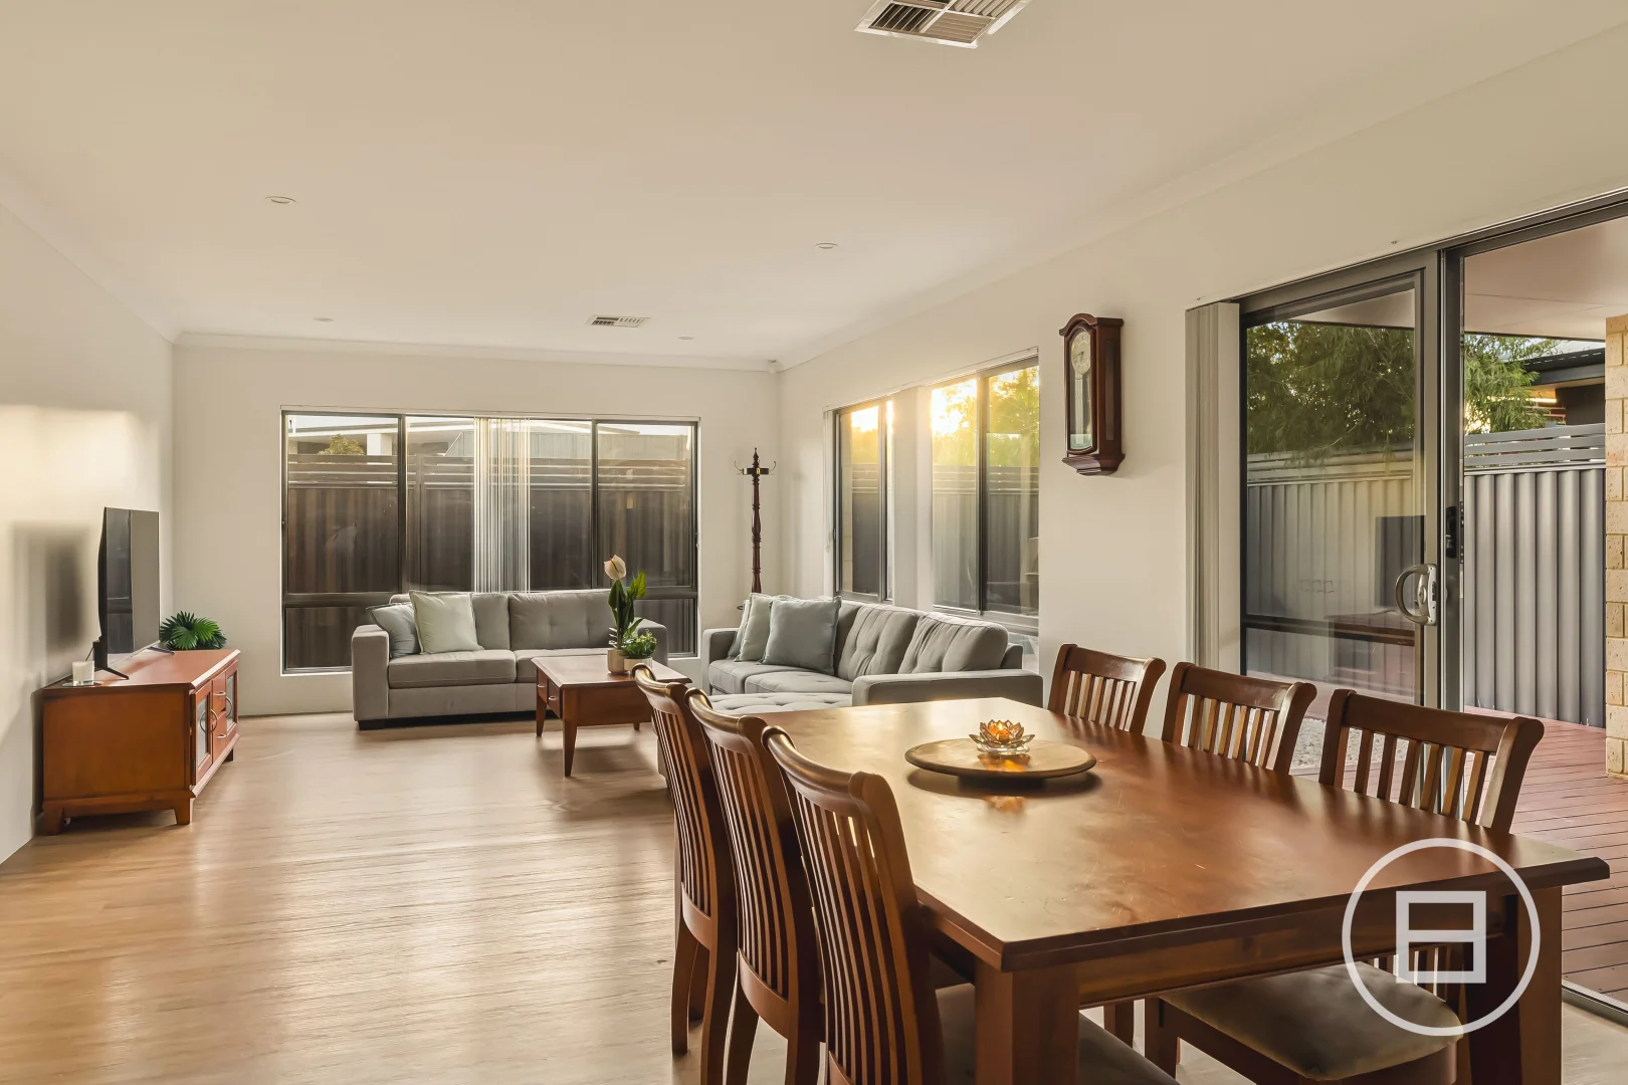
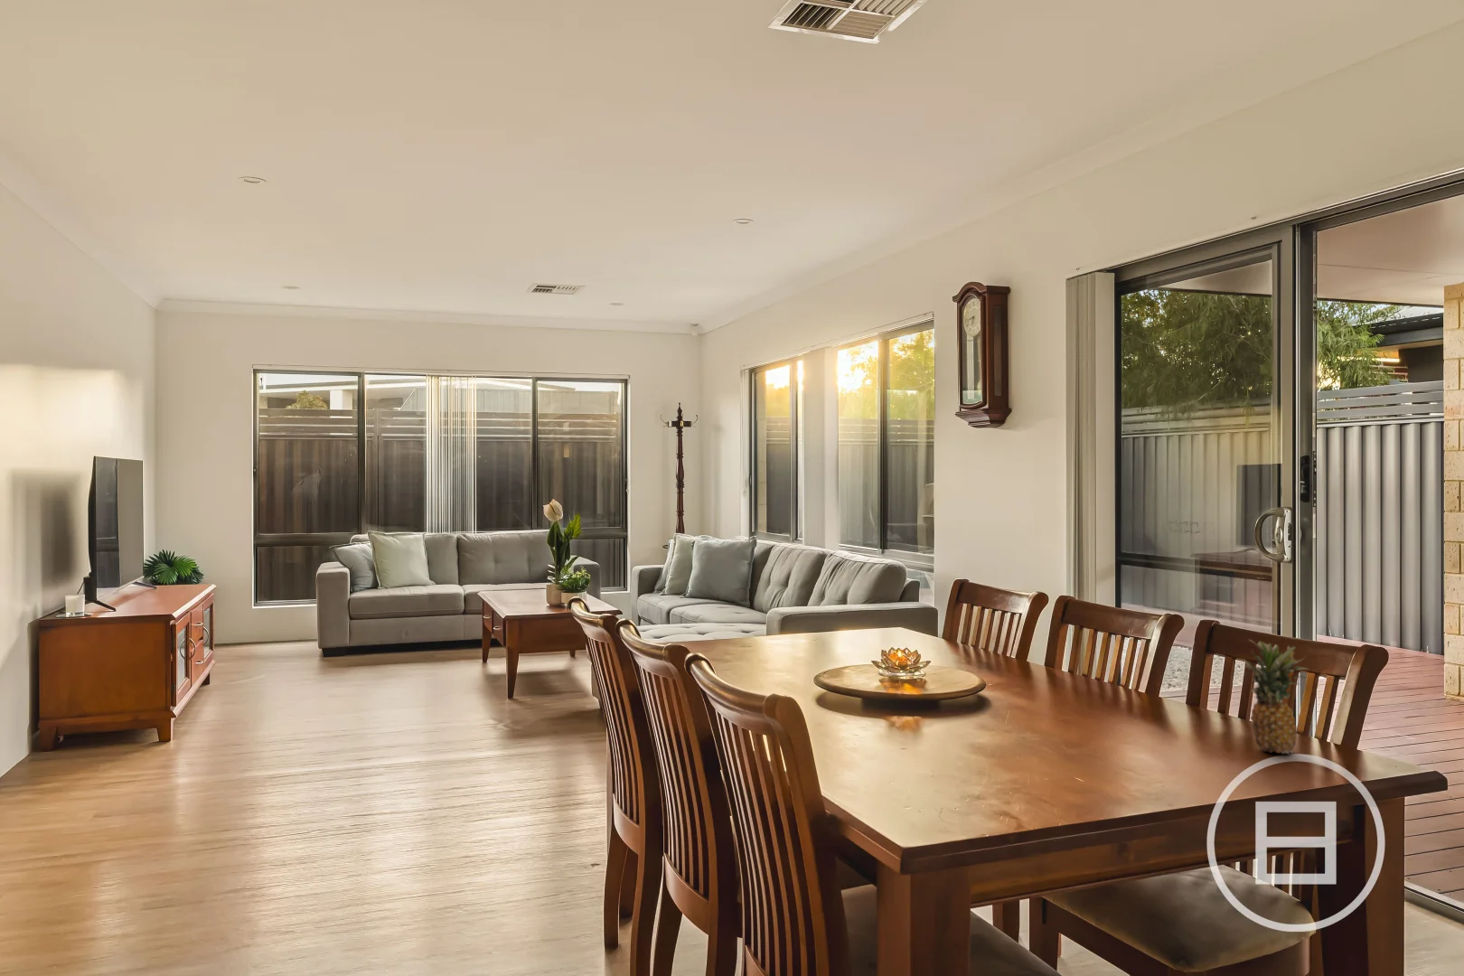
+ fruit [1243,639,1309,755]
